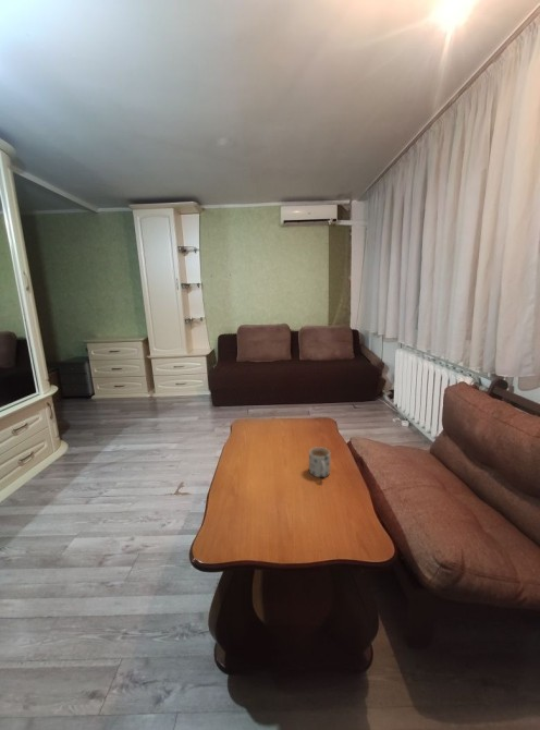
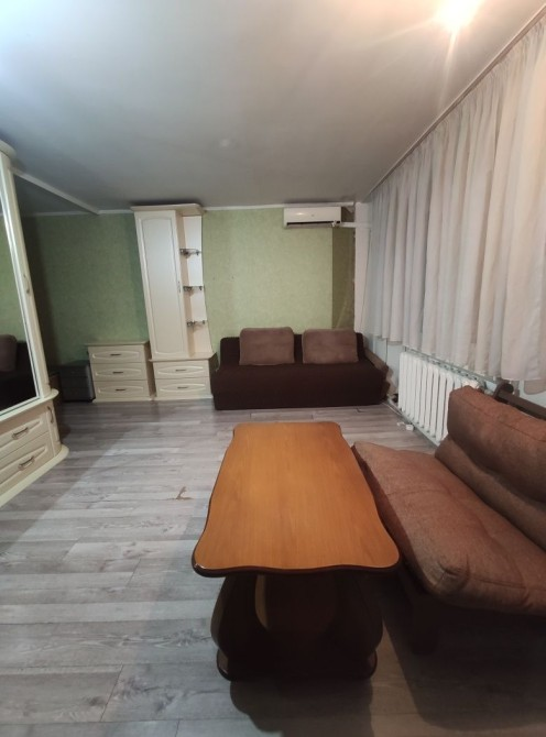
- mug [308,446,331,478]
